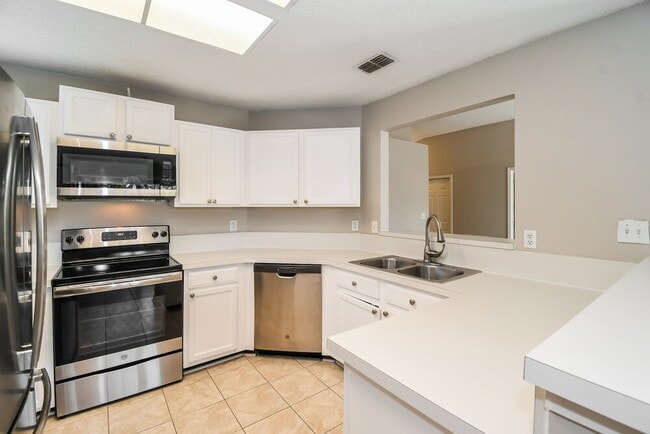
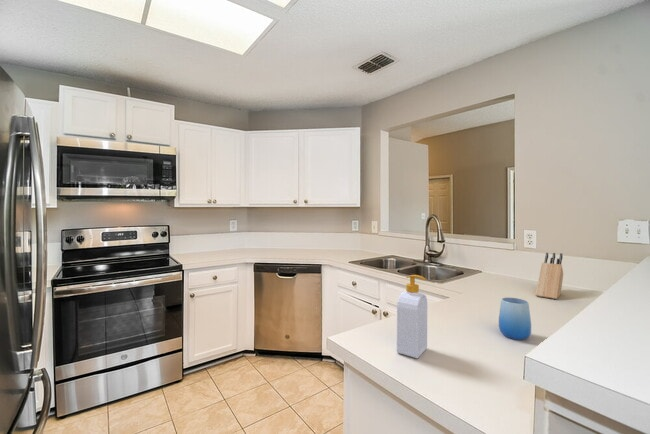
+ knife block [535,252,564,300]
+ cup [498,297,532,341]
+ soap bottle [396,274,428,359]
